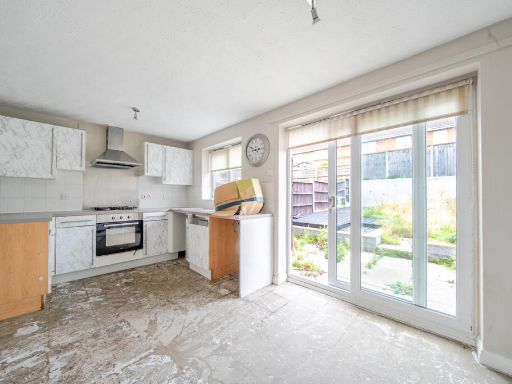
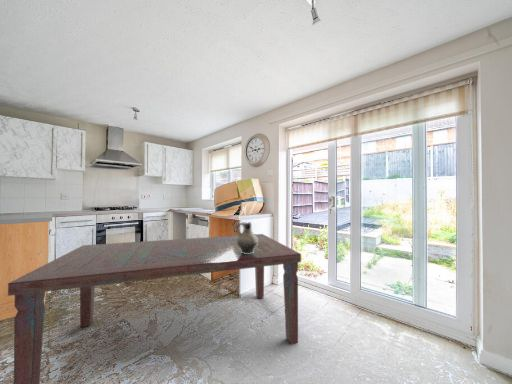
+ ceramic jug [235,221,258,254]
+ dining table [7,233,302,384]
